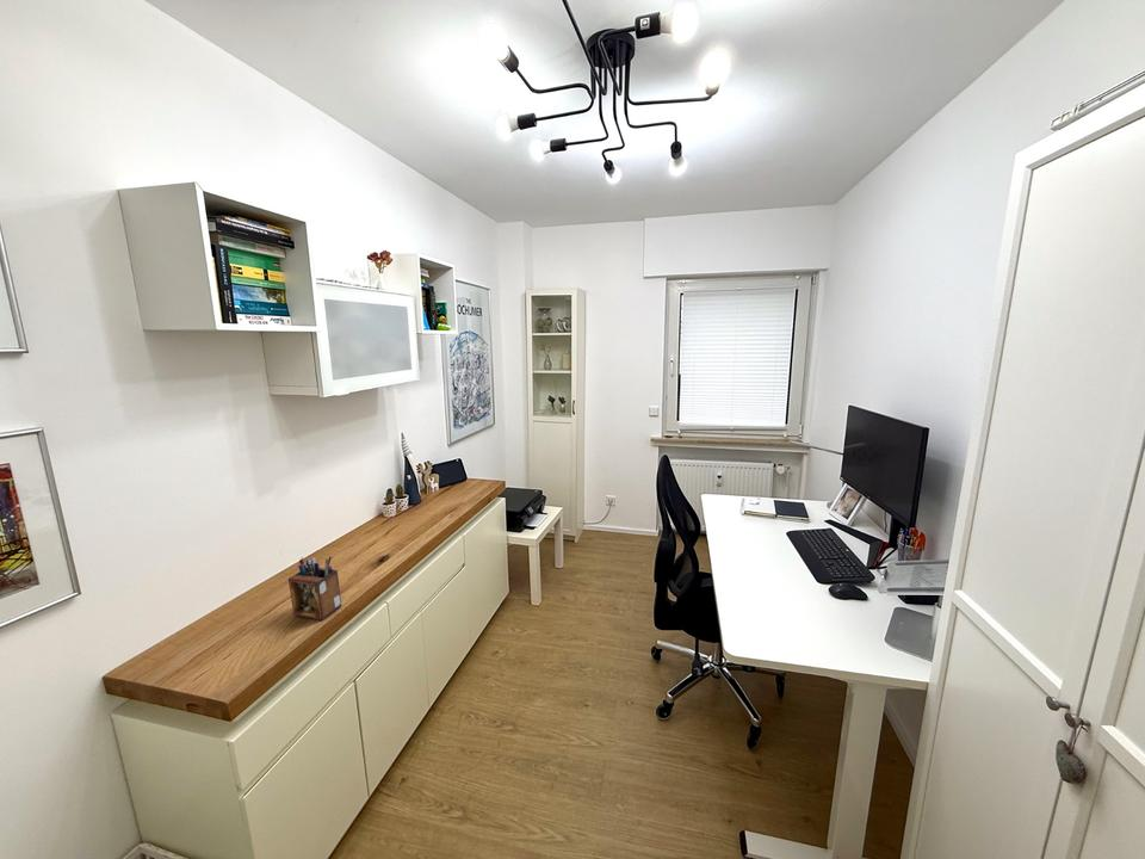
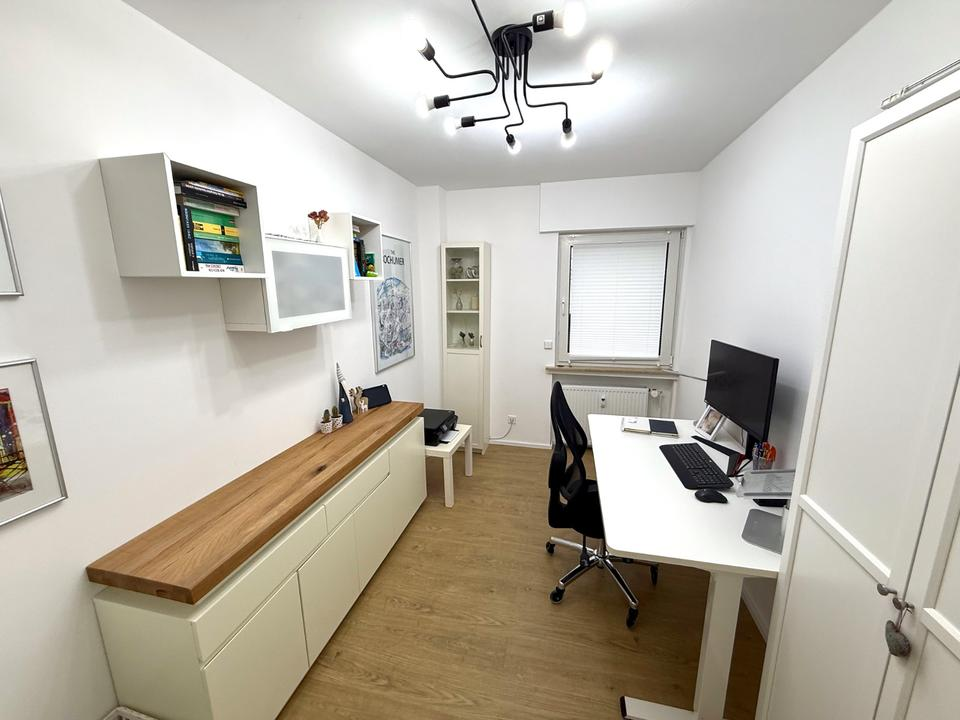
- desk organizer [287,556,342,622]
